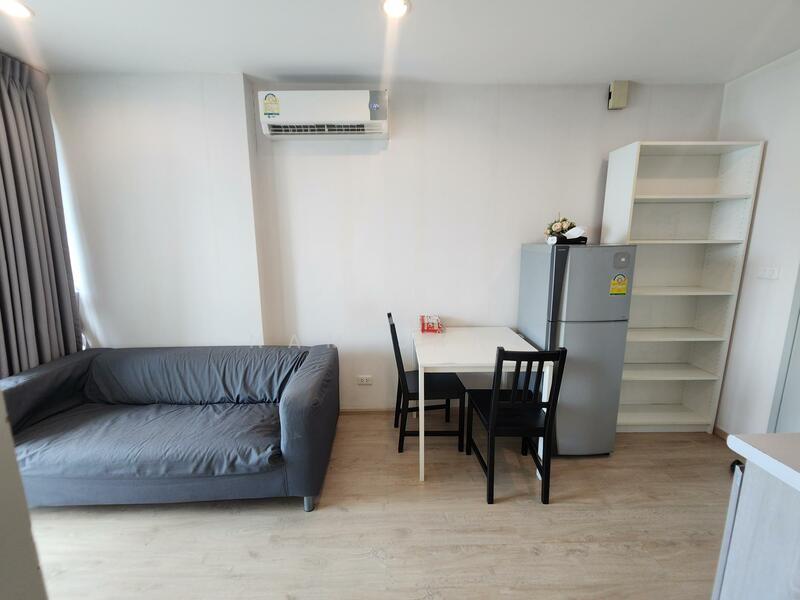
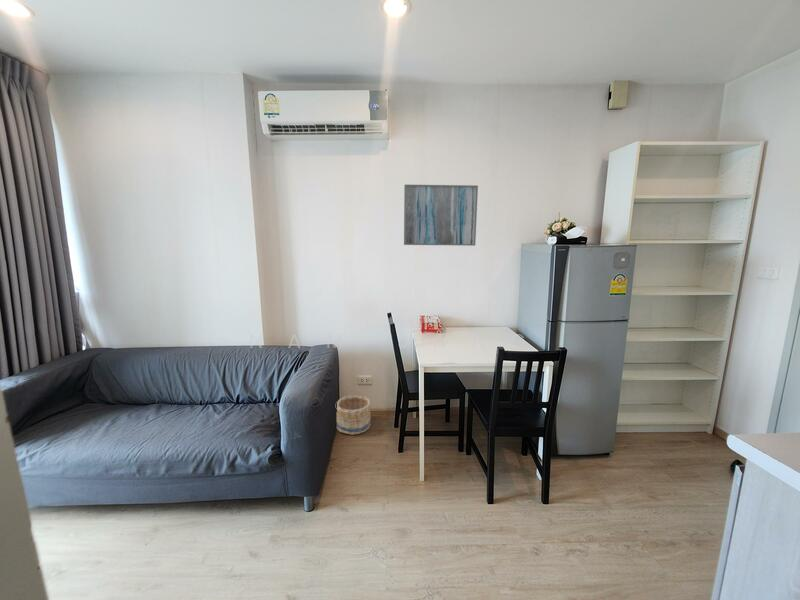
+ wall art [403,184,479,247]
+ basket [335,394,372,436]
